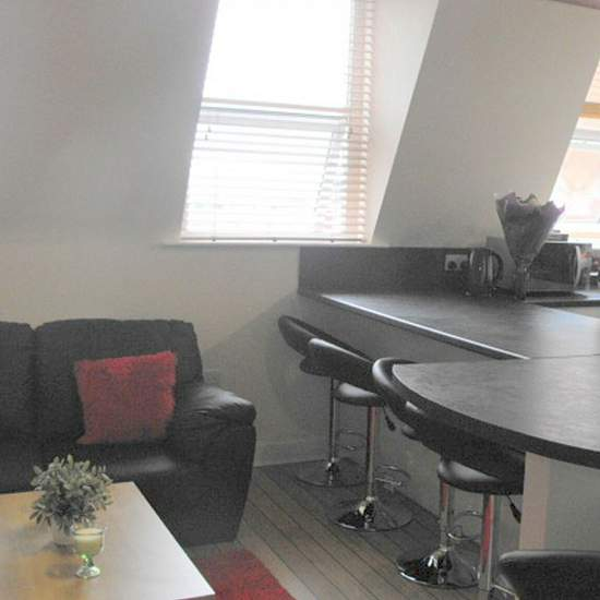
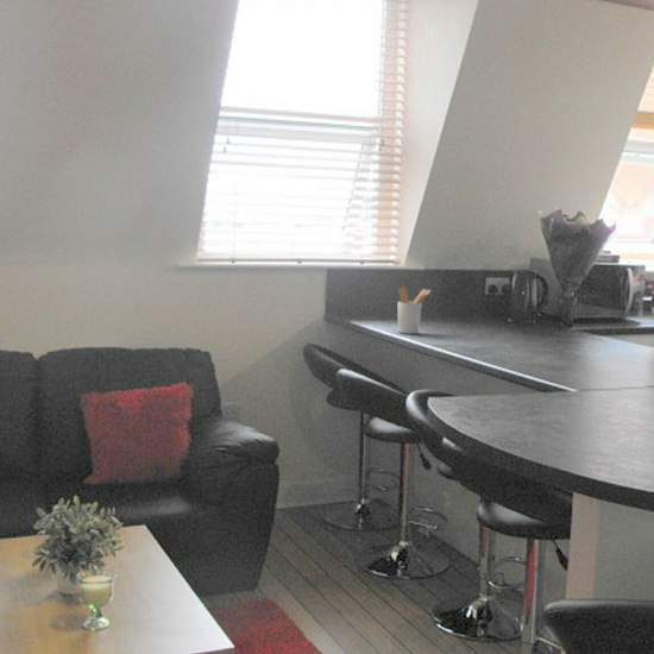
+ utensil holder [396,285,433,335]
